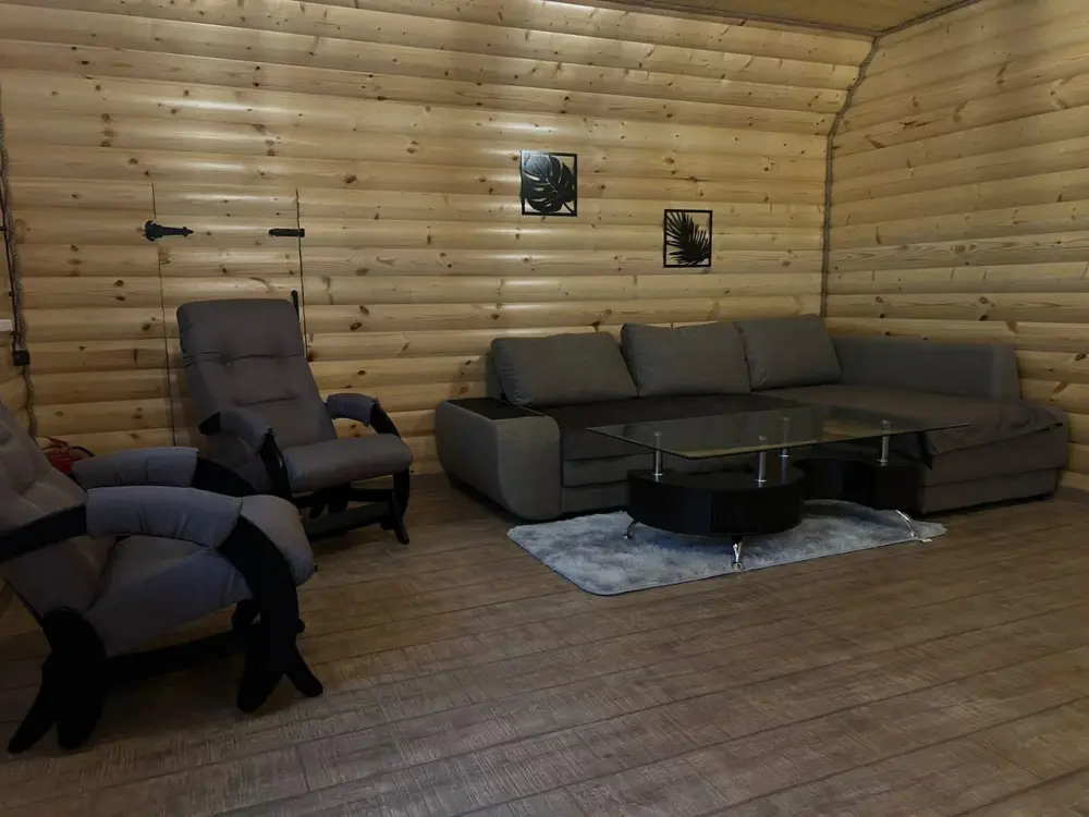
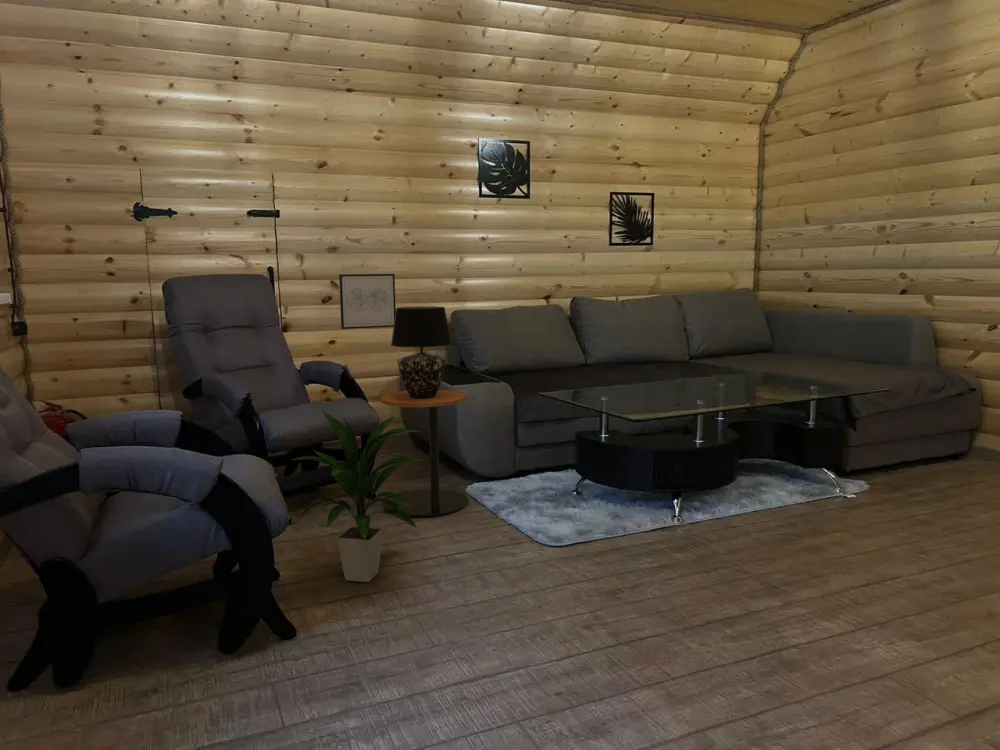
+ wall art [338,273,397,330]
+ indoor plant [291,408,424,583]
+ side table [379,388,469,518]
+ table lamp [390,306,453,399]
